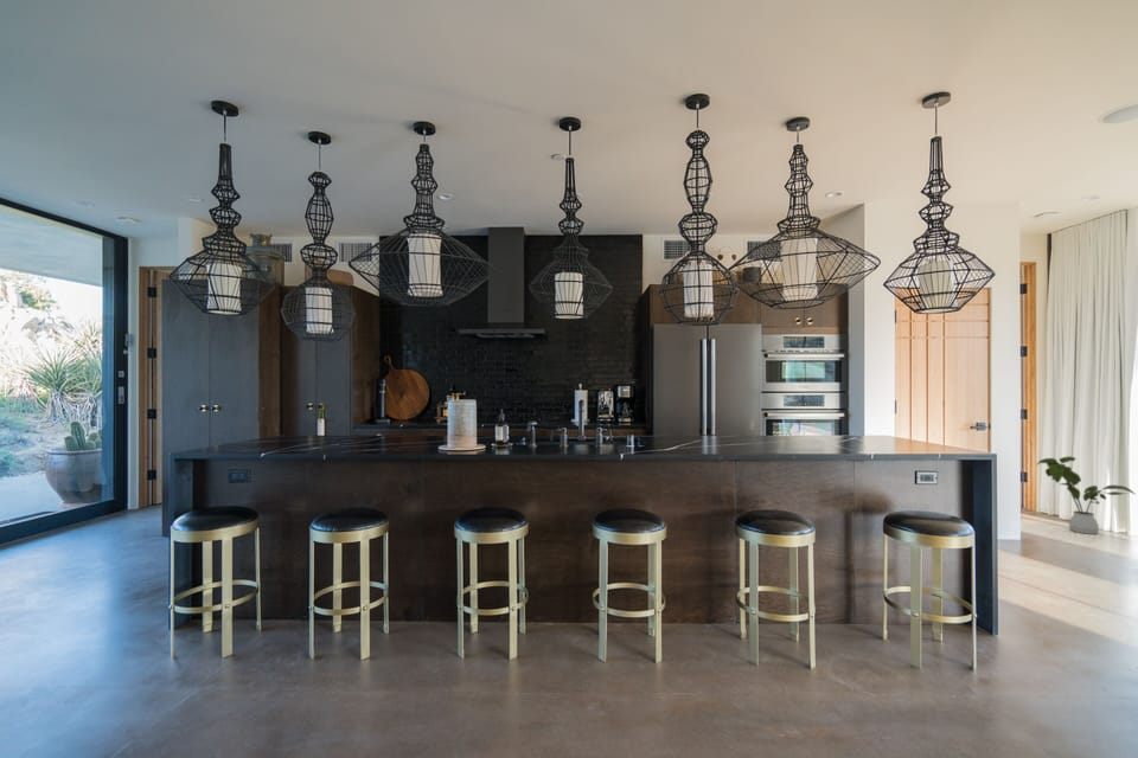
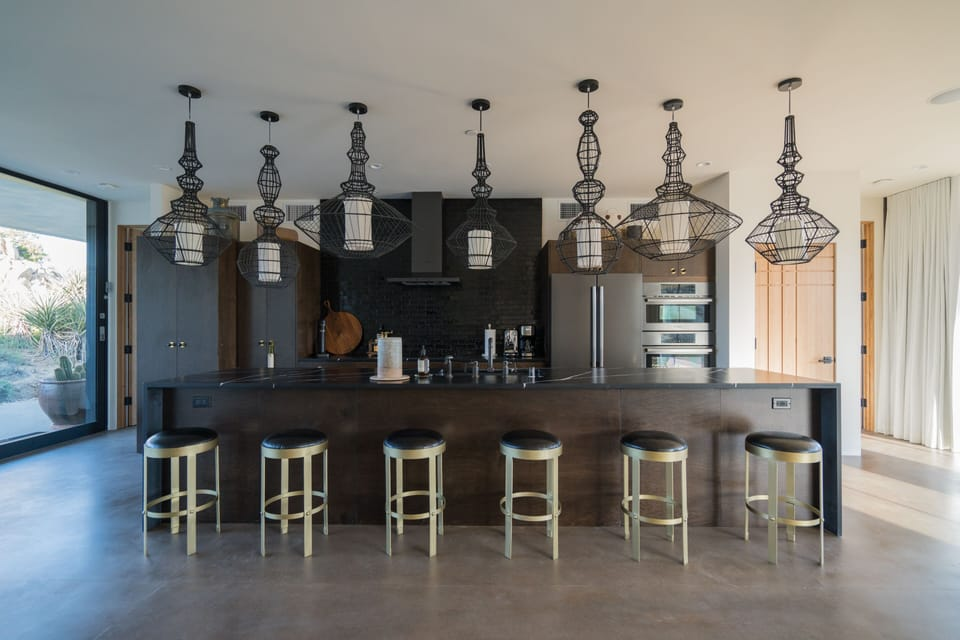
- house plant [1036,455,1138,535]
